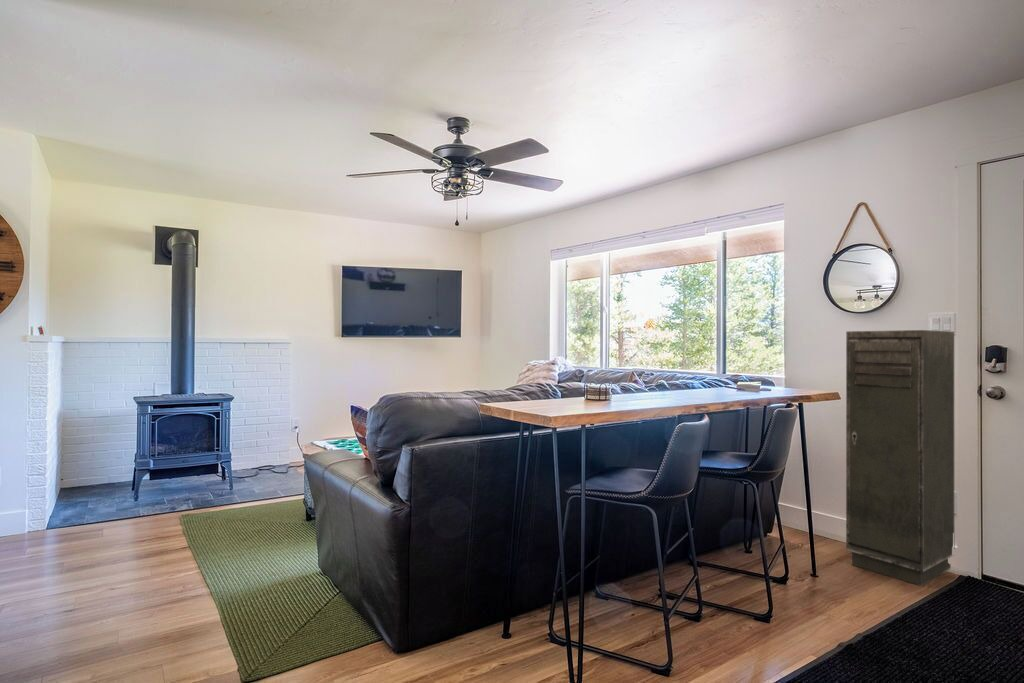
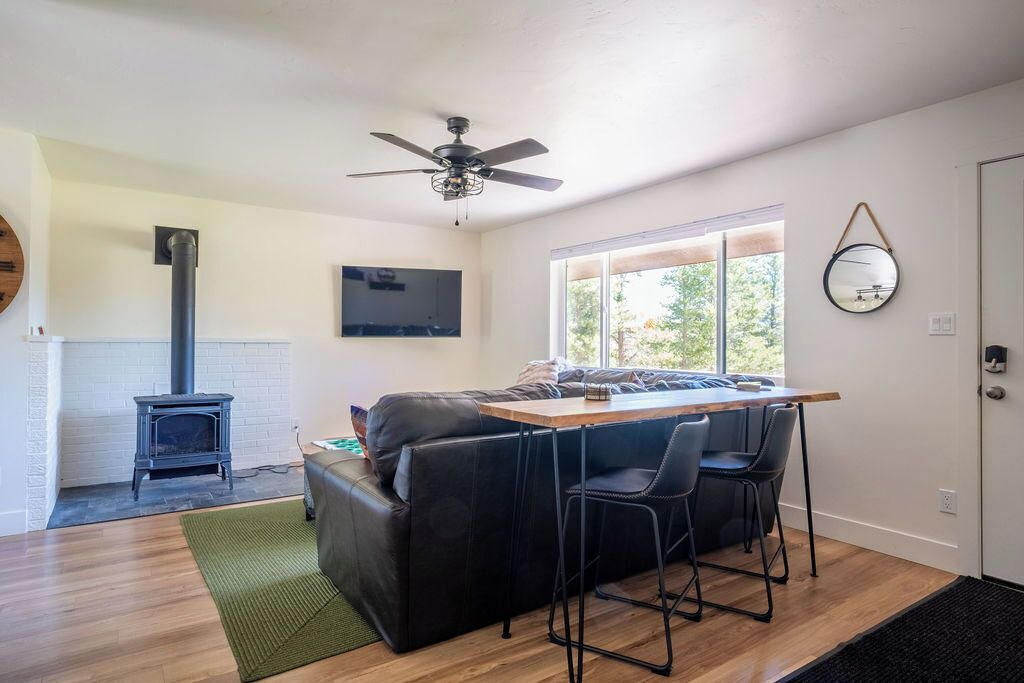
- storage cabinet [845,329,955,587]
